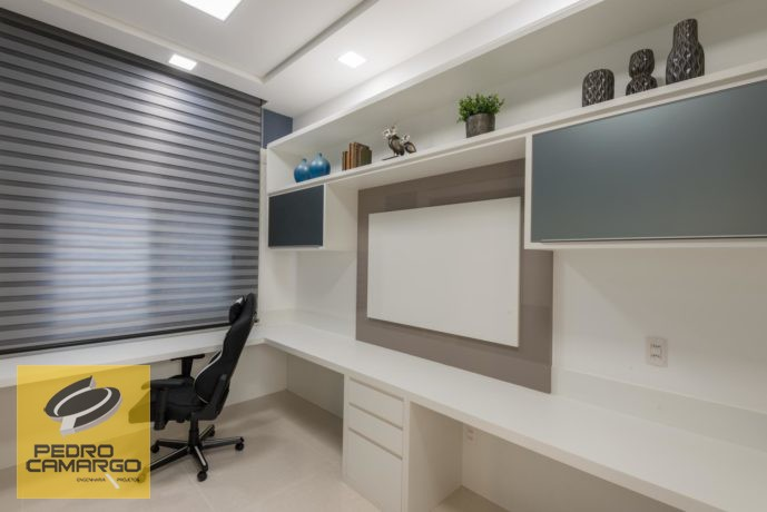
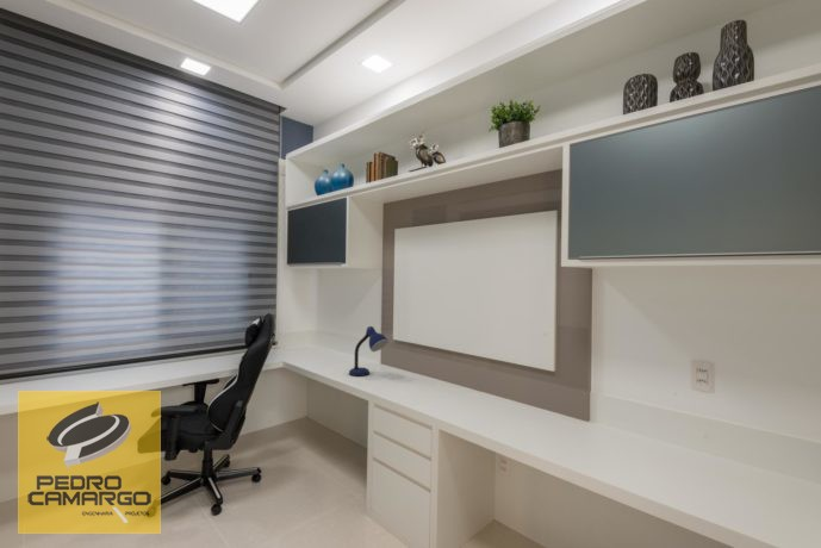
+ desk lamp [348,325,390,378]
